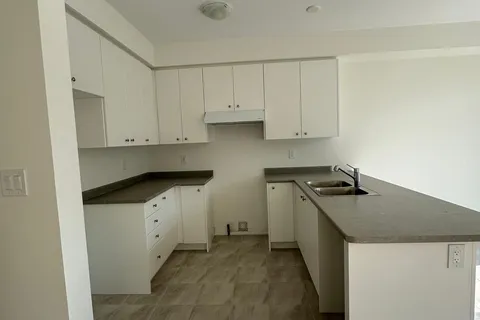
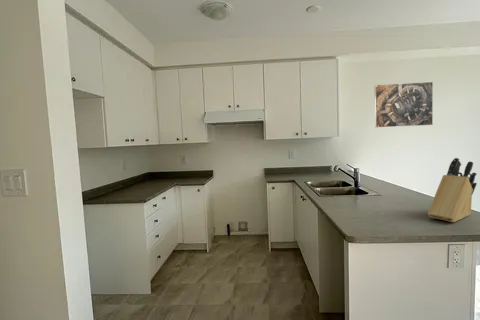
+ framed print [374,81,434,129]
+ knife block [427,157,478,223]
